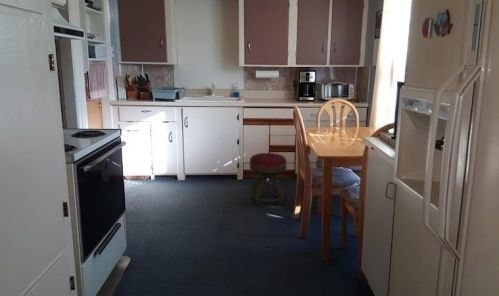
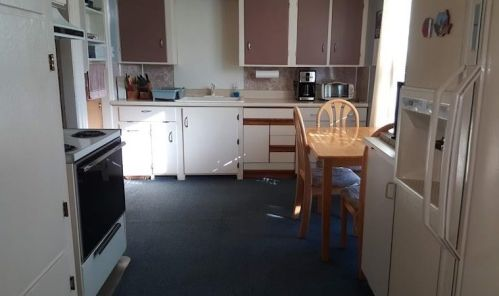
- stool [249,152,288,206]
